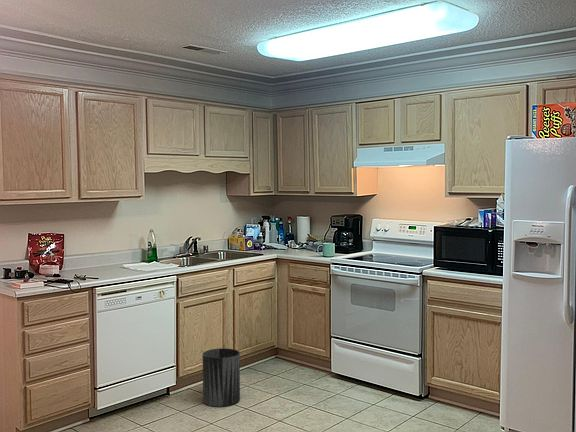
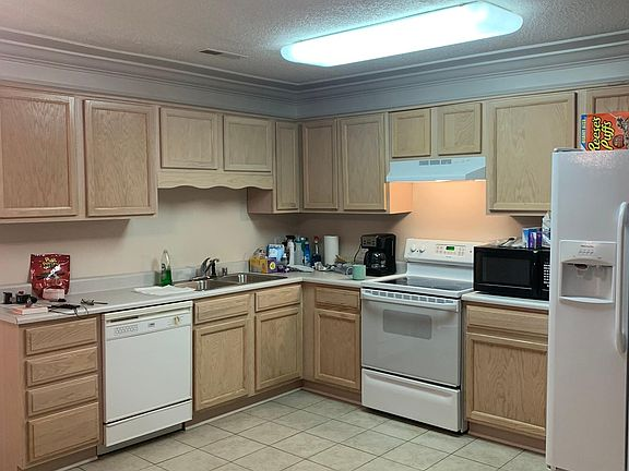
- trash can [202,347,241,408]
